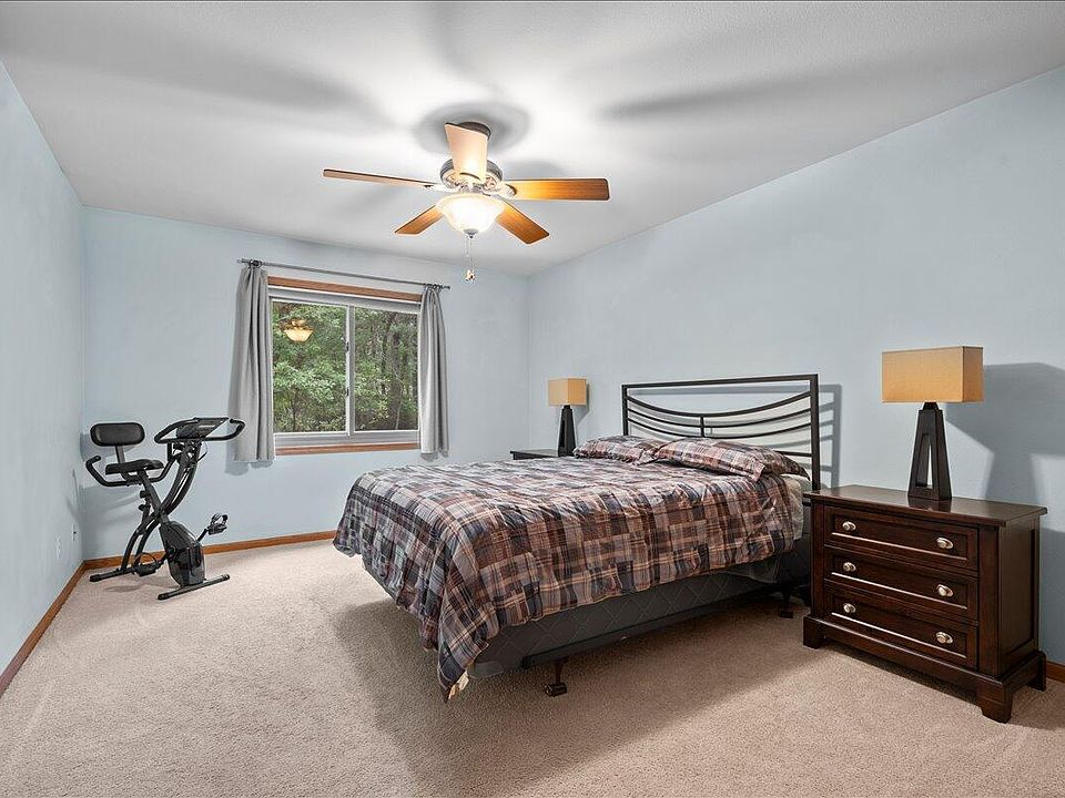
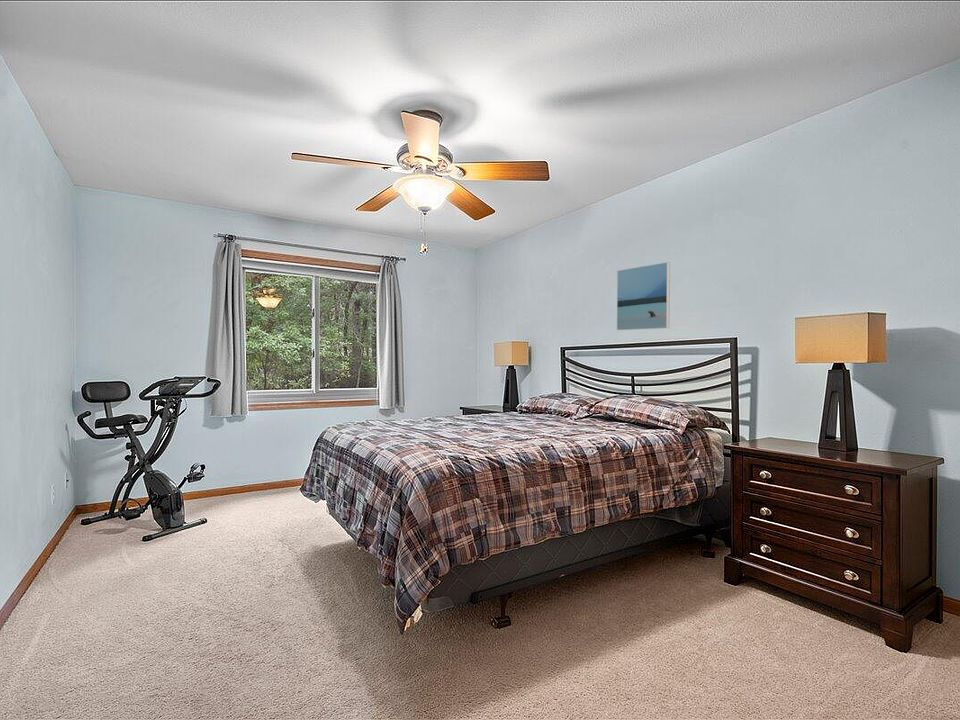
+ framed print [616,261,671,331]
